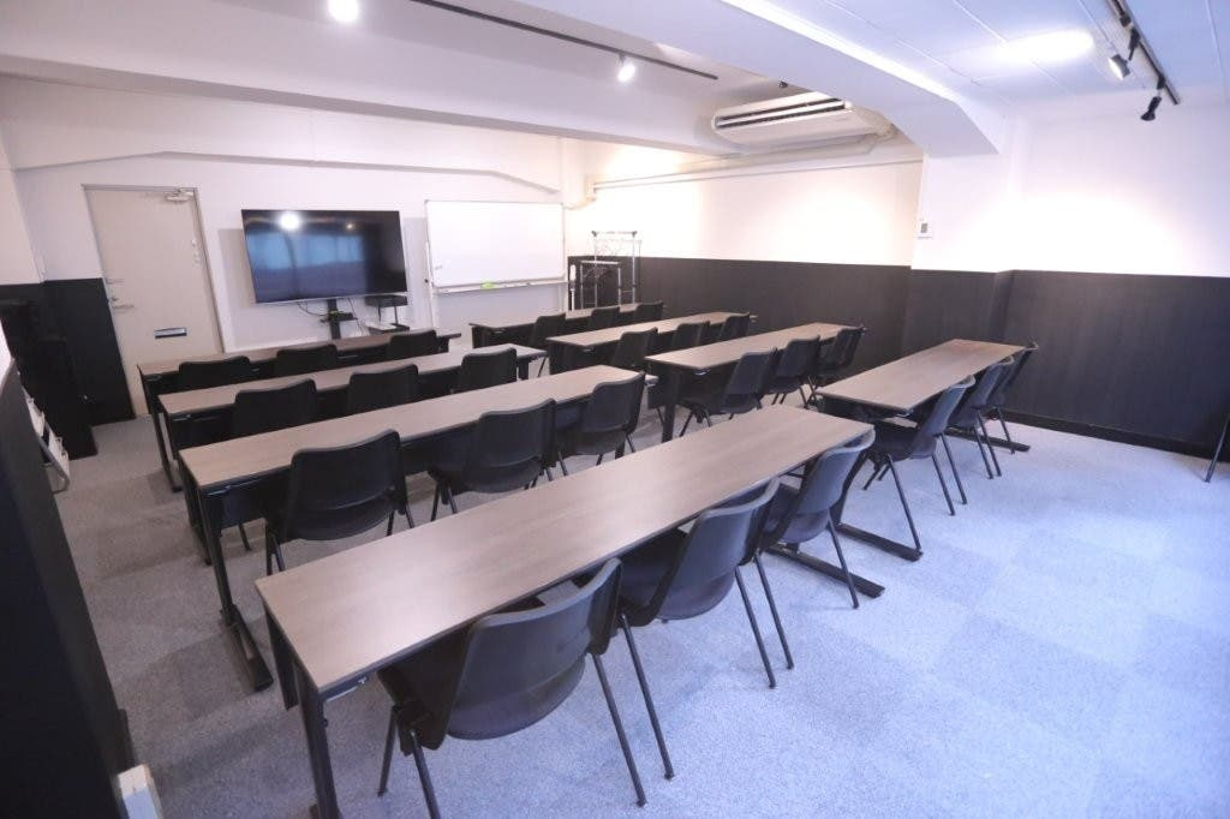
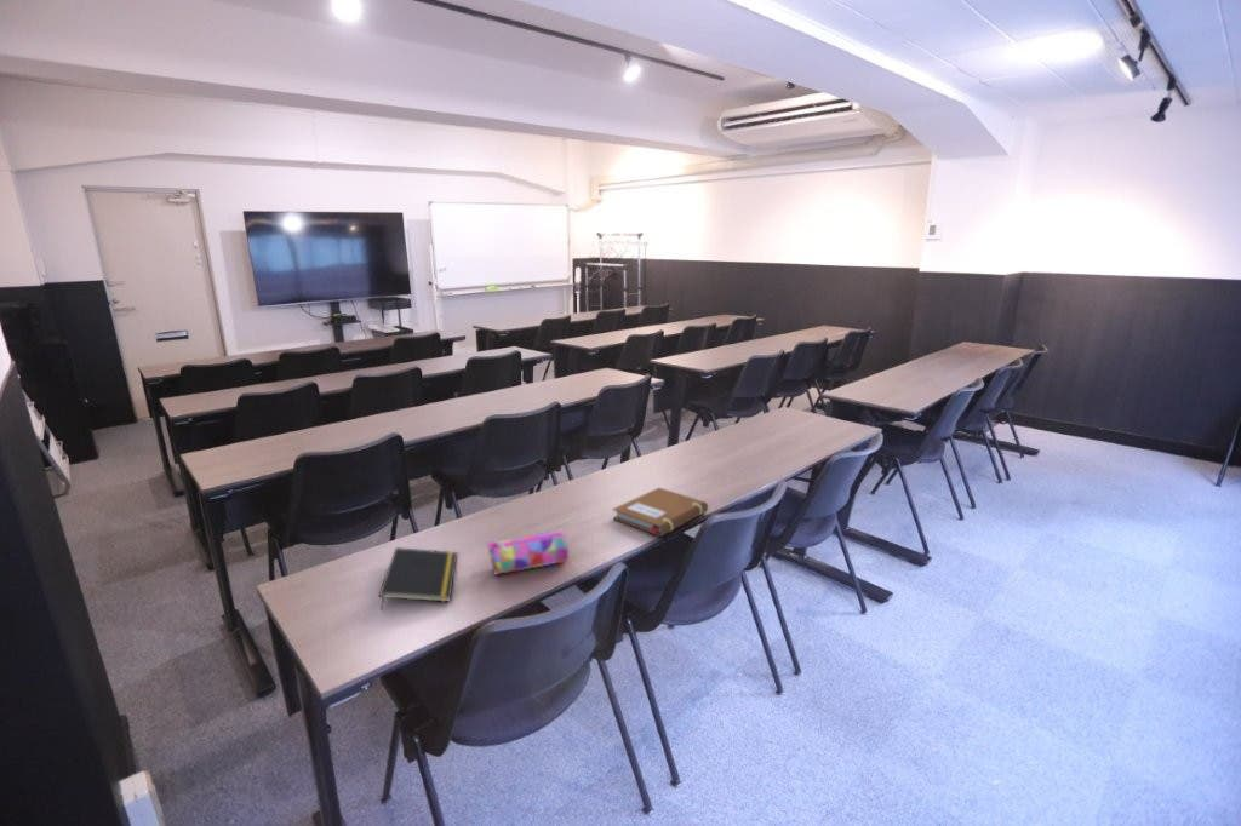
+ pencil case [485,529,570,577]
+ notepad [378,546,458,612]
+ notebook [612,487,709,538]
